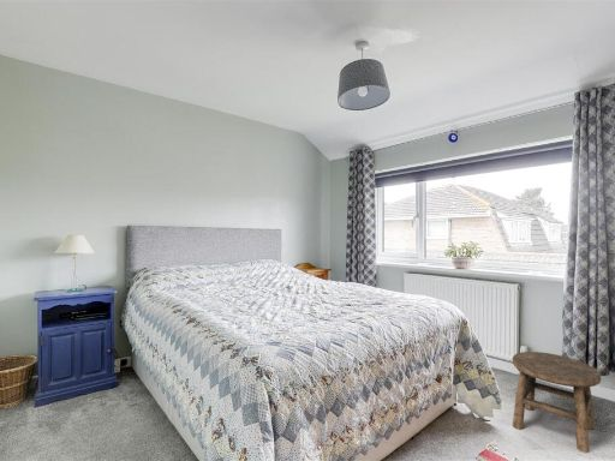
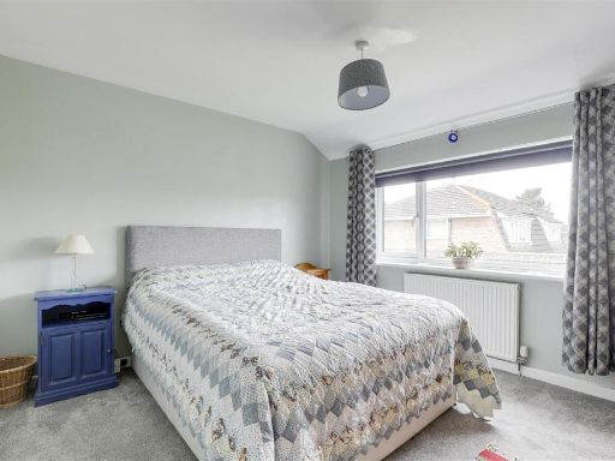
- stool [512,351,602,454]
